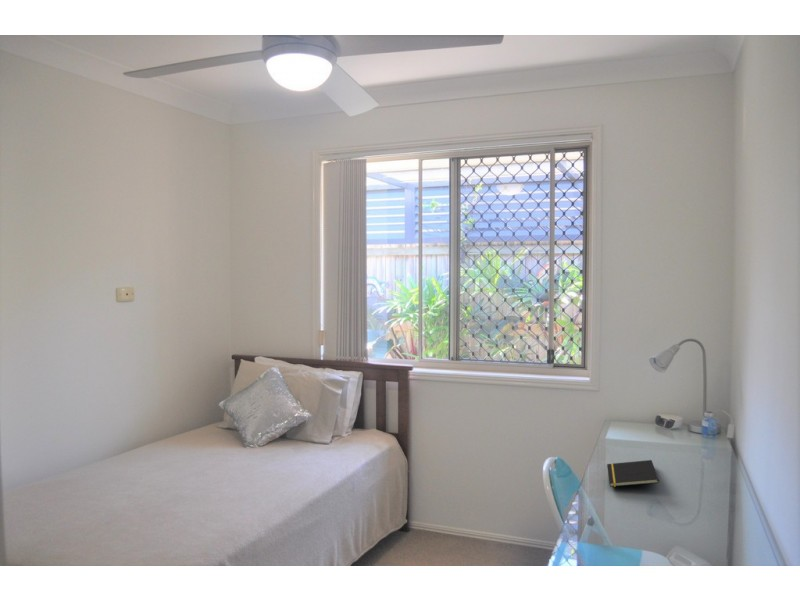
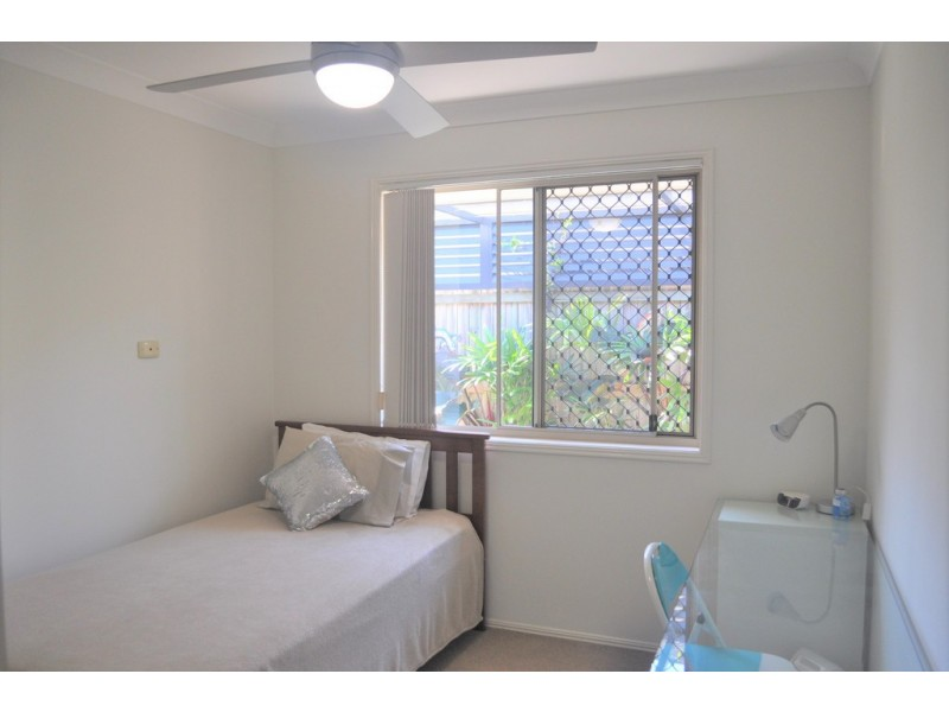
- notepad [606,459,660,488]
